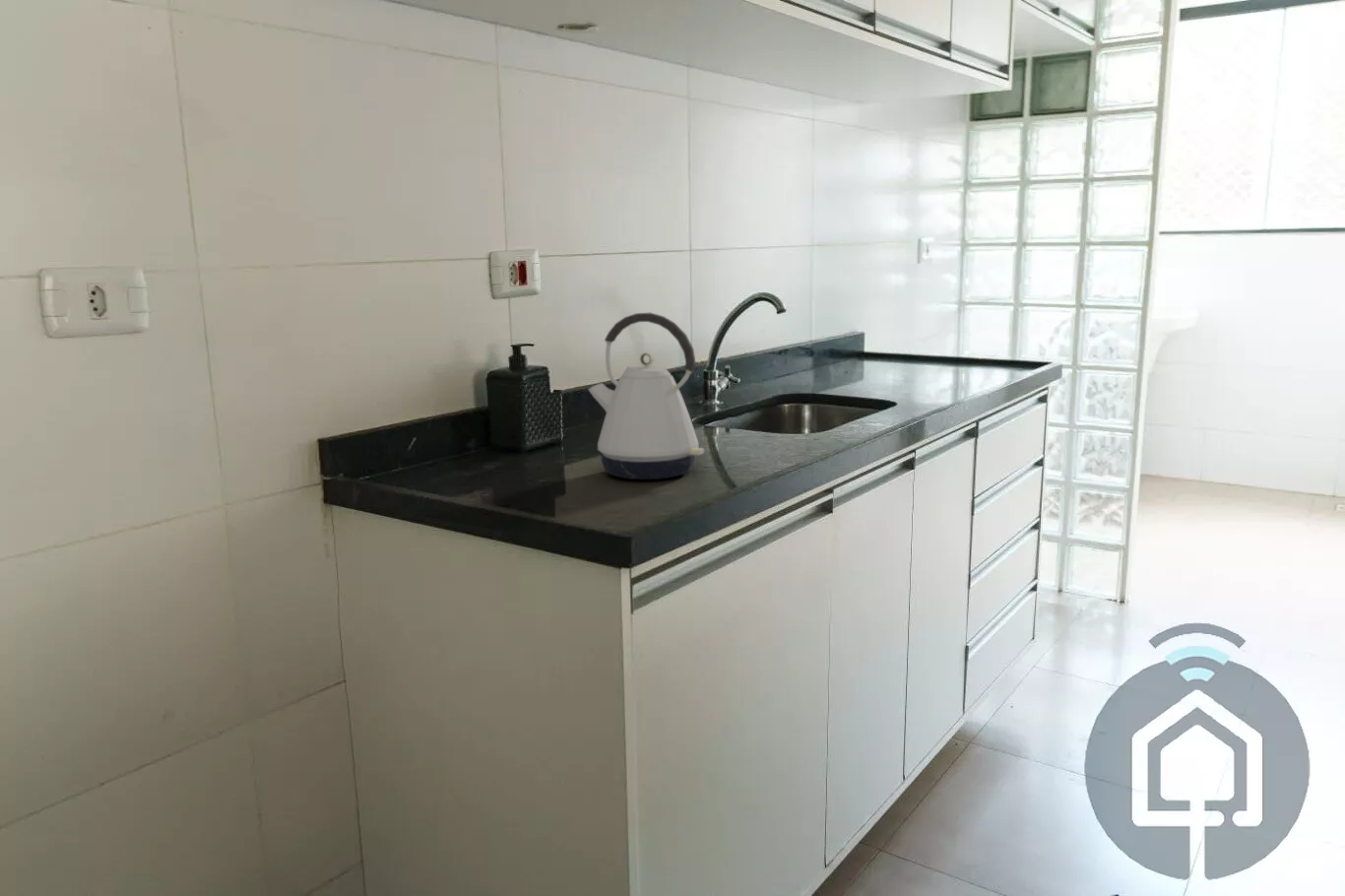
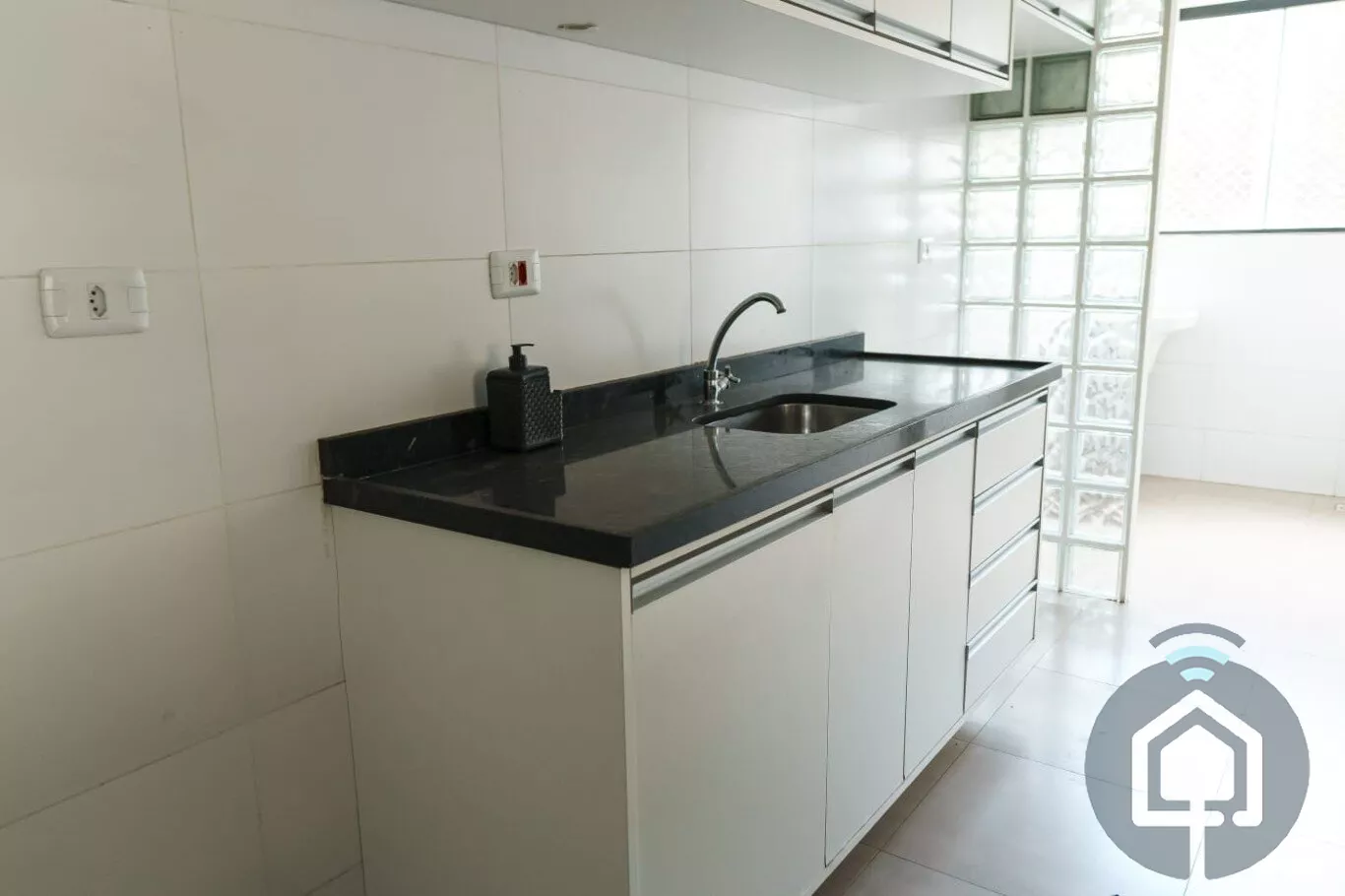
- kettle [587,312,705,480]
